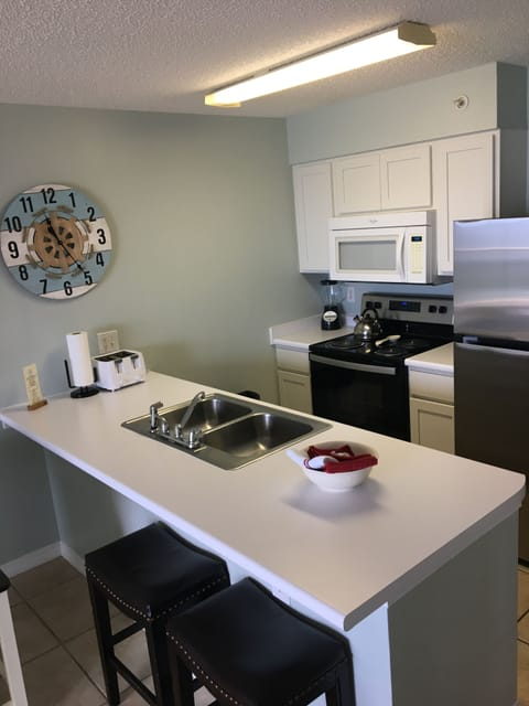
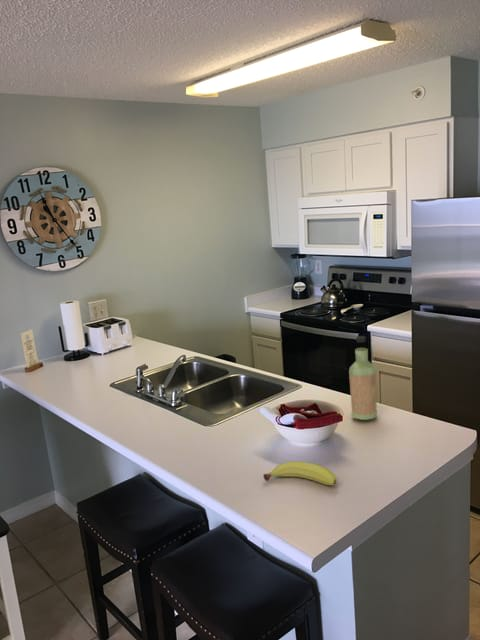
+ bottle [348,335,378,421]
+ fruit [262,460,338,486]
